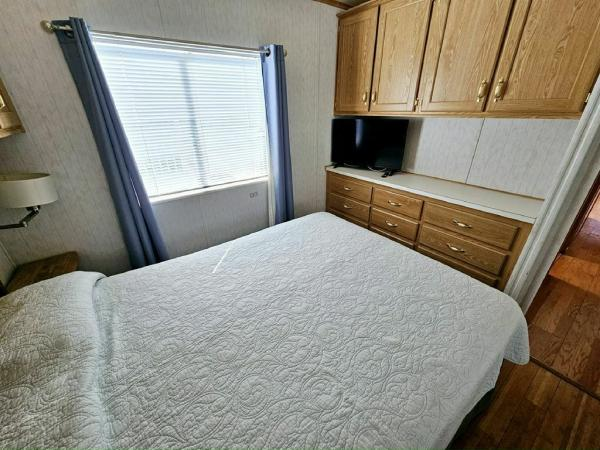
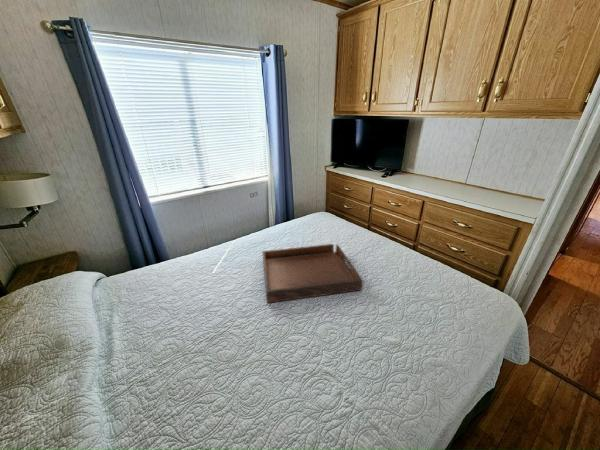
+ serving tray [261,243,364,304]
